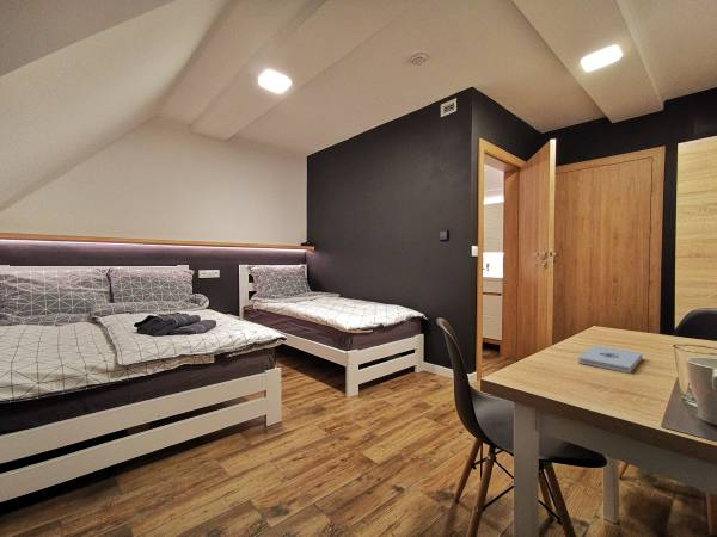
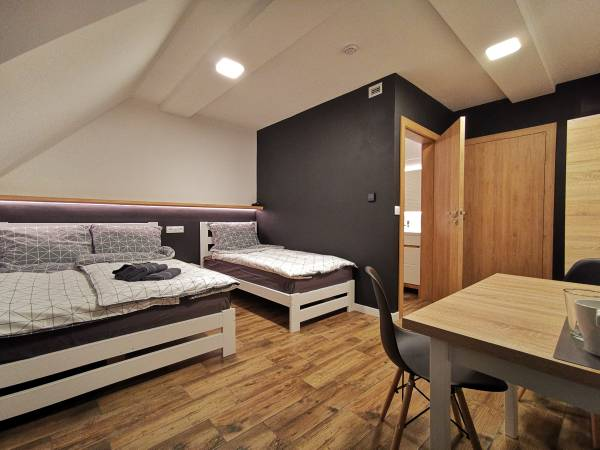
- notepad [576,345,643,375]
